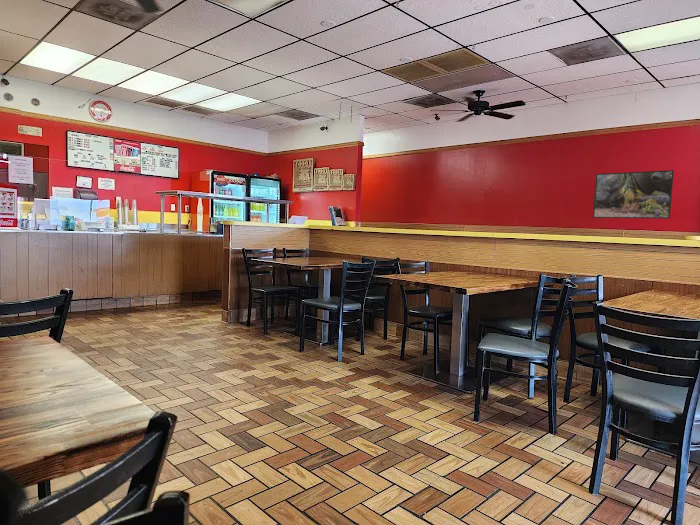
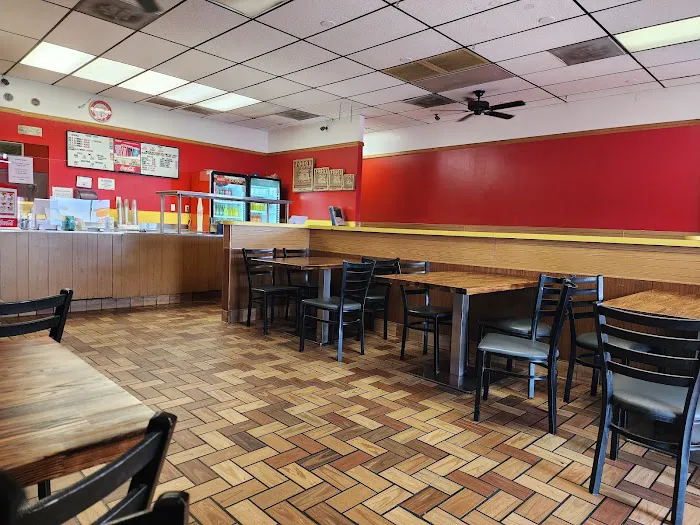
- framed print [592,169,675,220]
